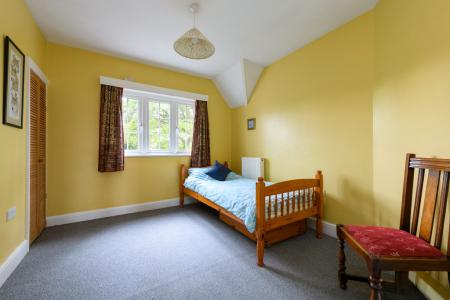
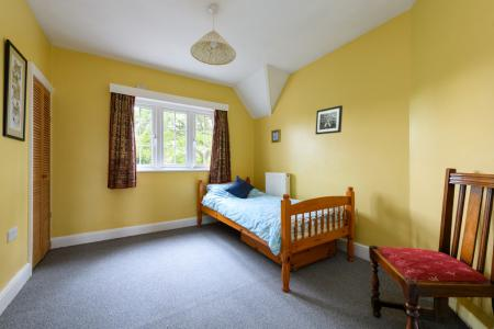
+ wall art [315,104,344,136]
